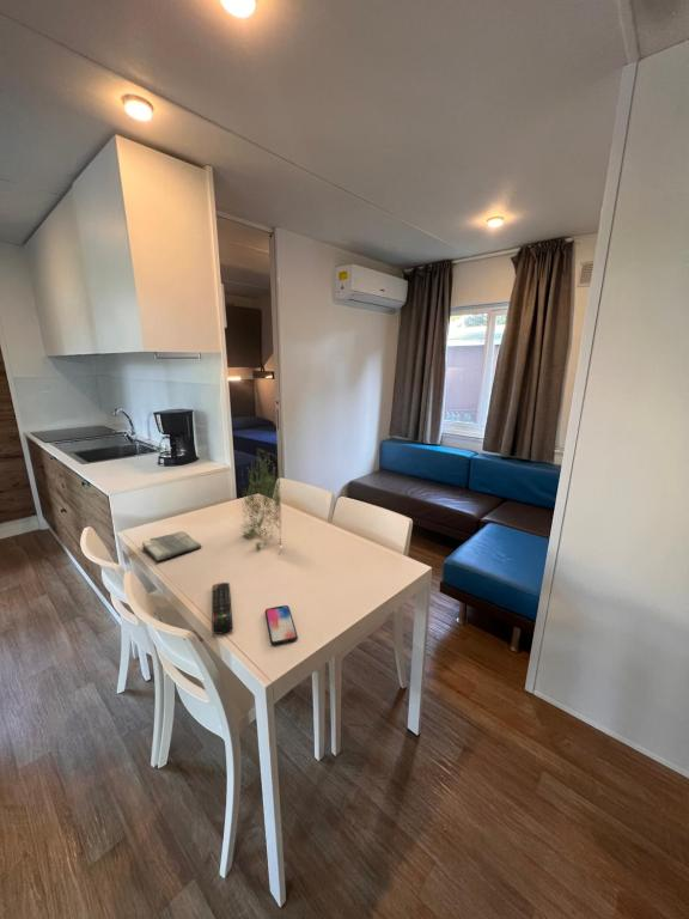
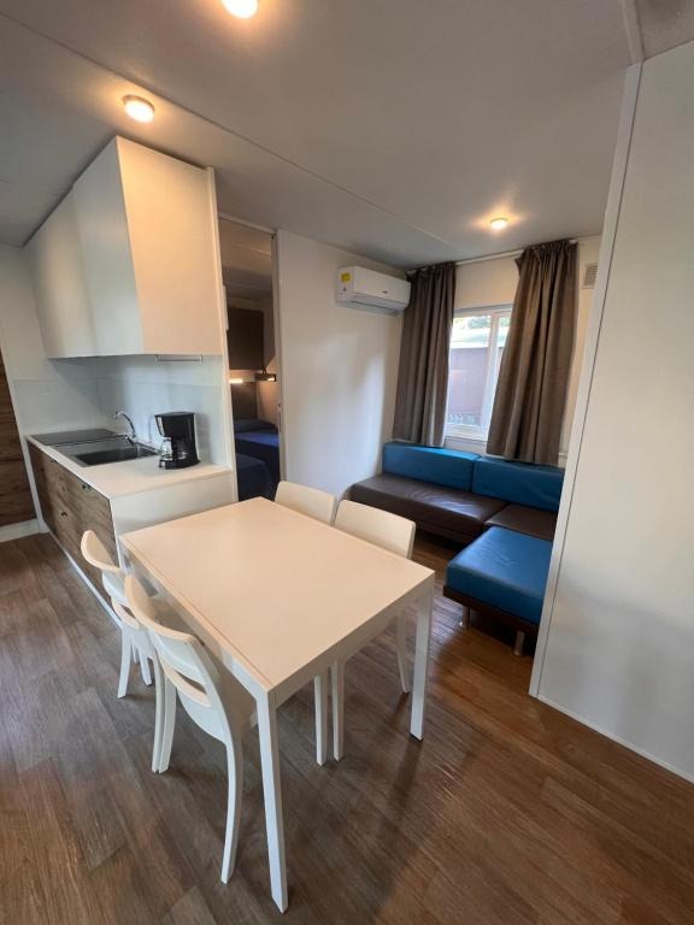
- plant [239,448,282,555]
- remote control [211,582,233,635]
- dish towel [141,530,202,562]
- smartphone [264,604,298,645]
